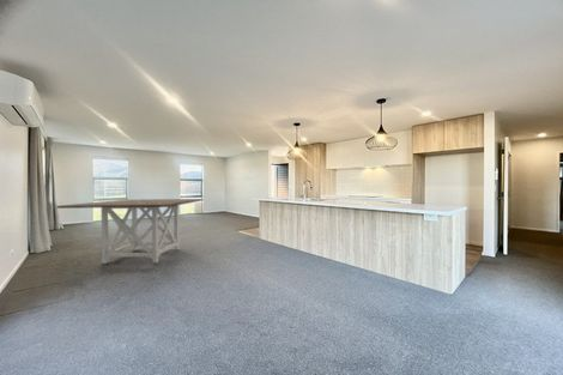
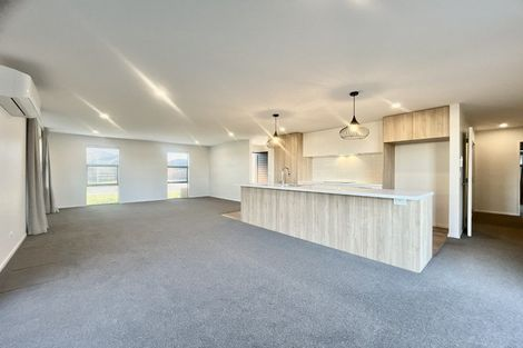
- dining table [55,198,205,265]
